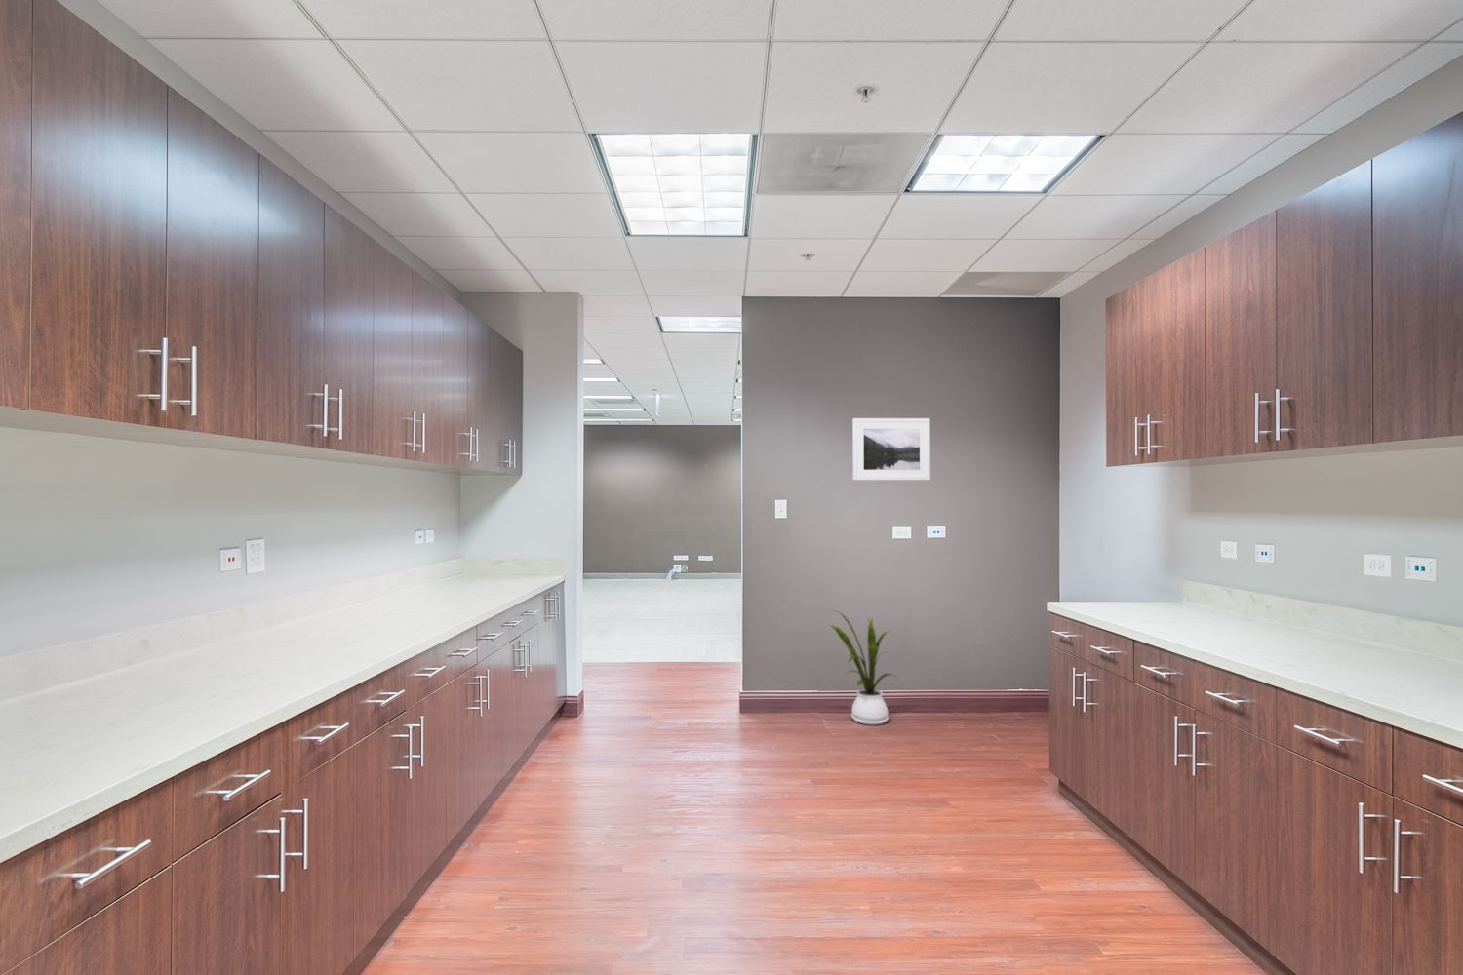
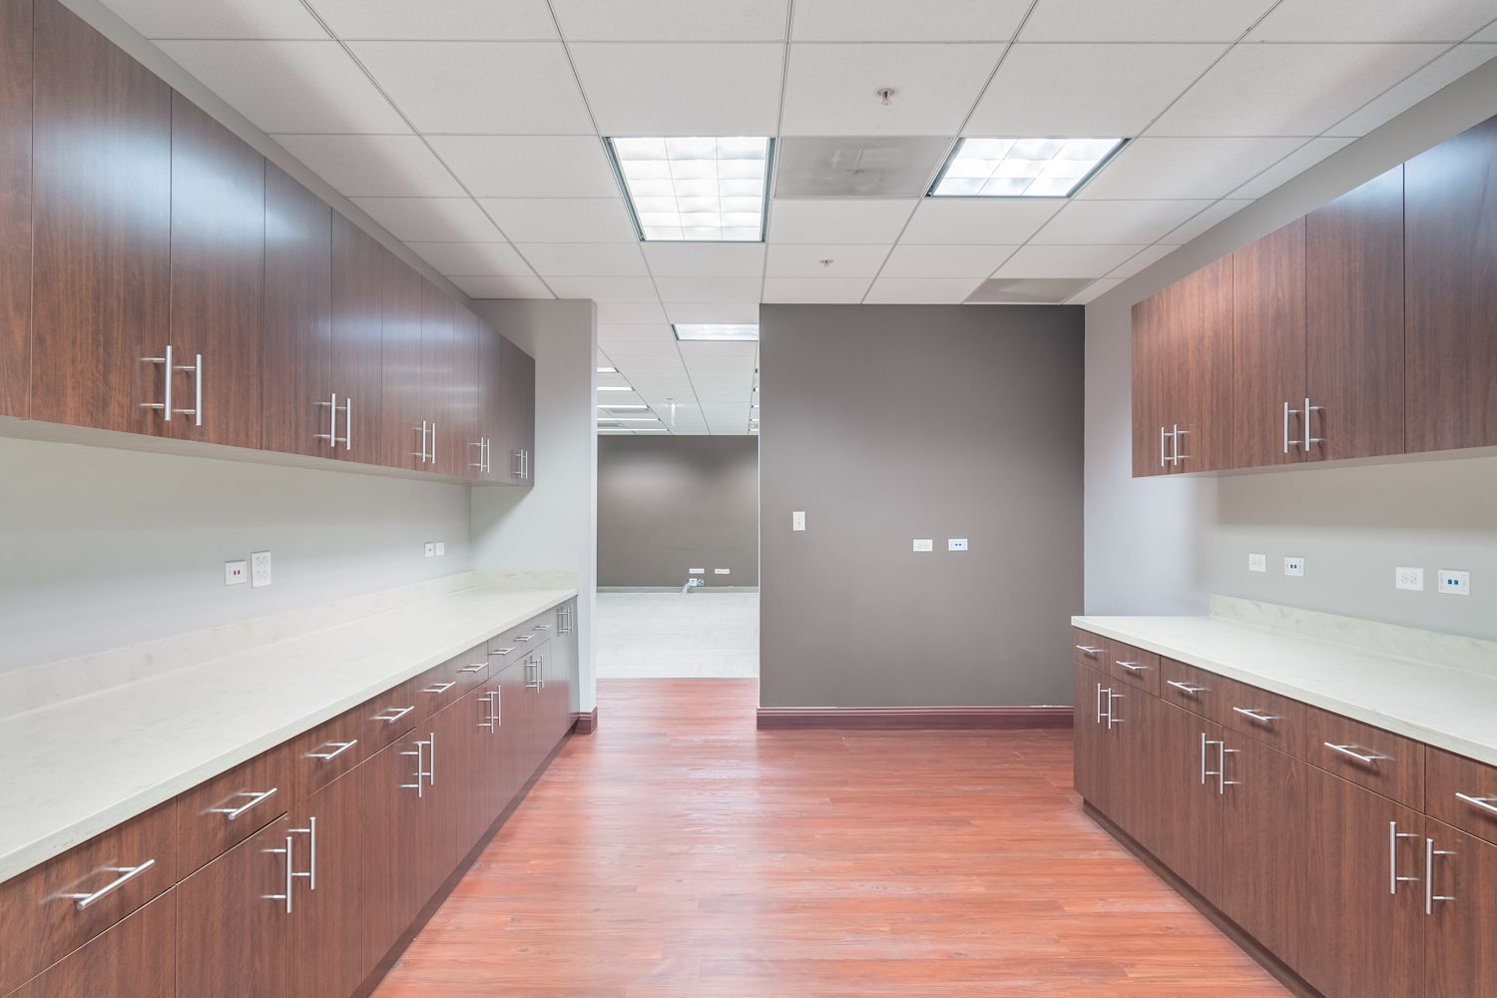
- house plant [829,609,899,726]
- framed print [851,417,932,481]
